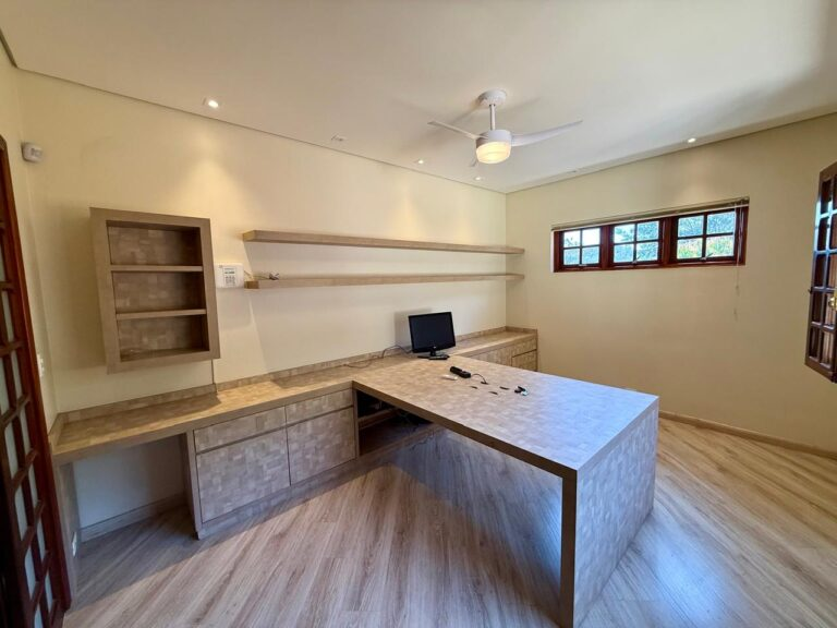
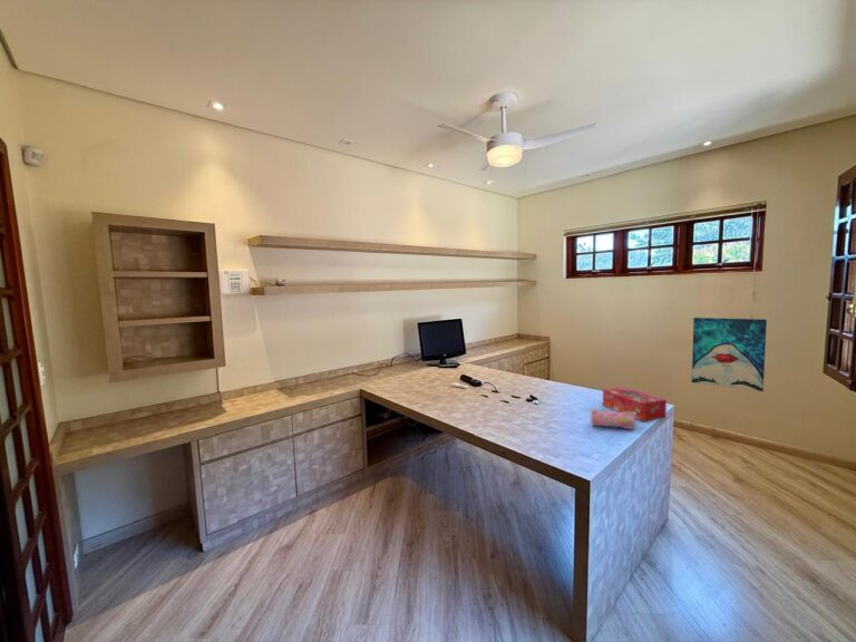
+ pencil case [588,408,636,431]
+ tissue box [602,386,668,422]
+ wall art [691,317,768,393]
